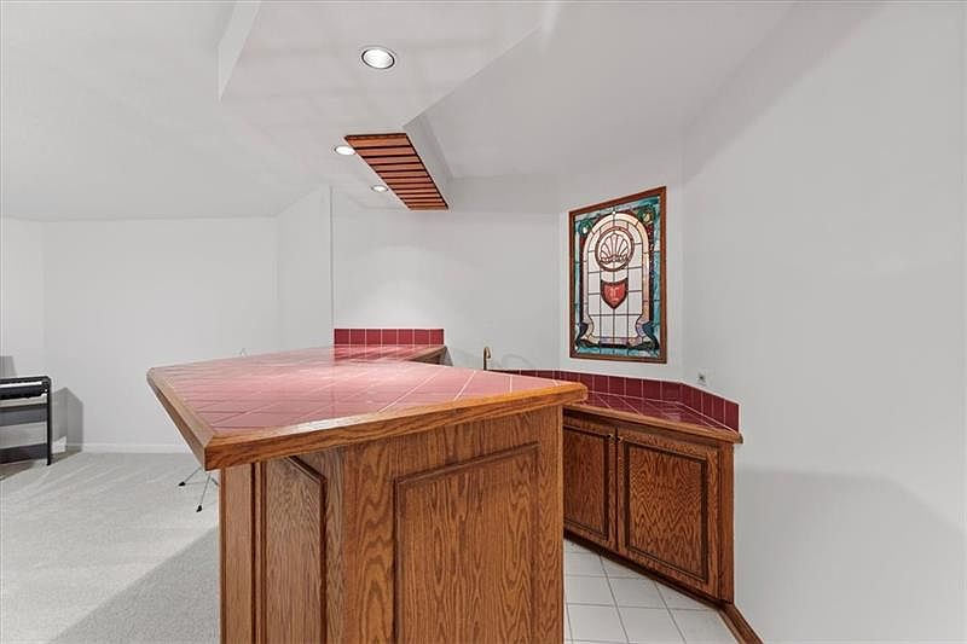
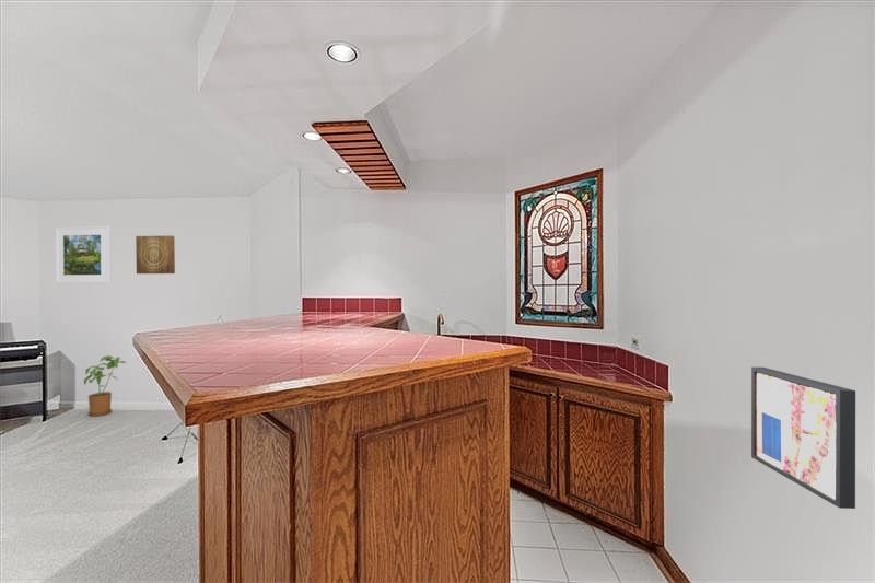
+ wall art [750,366,856,510]
+ house plant [83,354,127,417]
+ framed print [54,225,112,284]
+ wall art [135,234,176,275]
